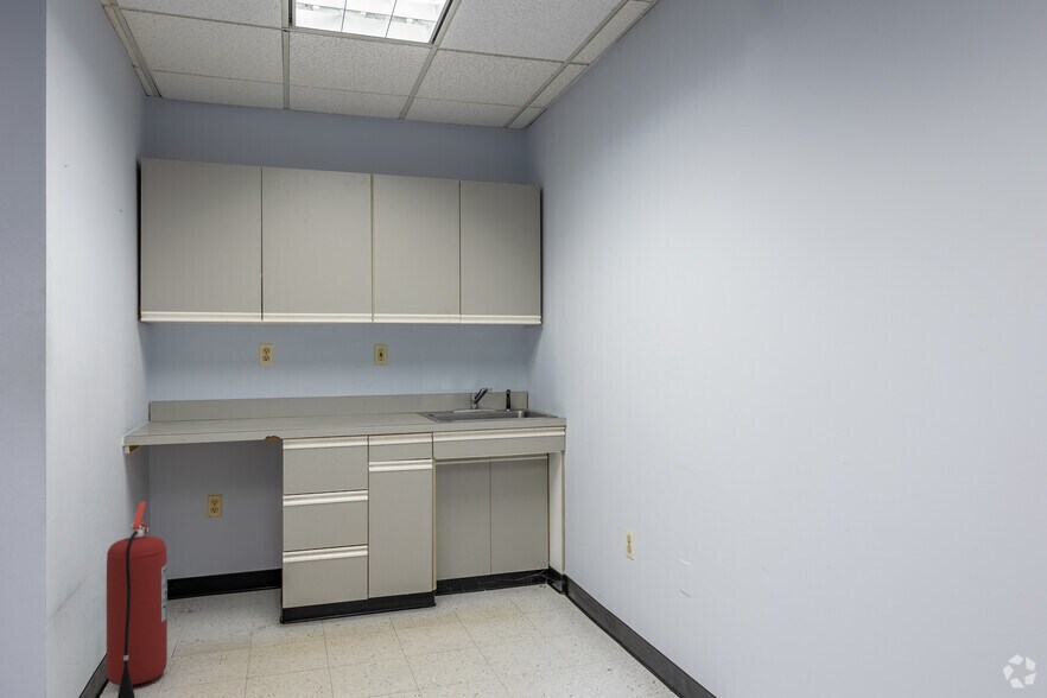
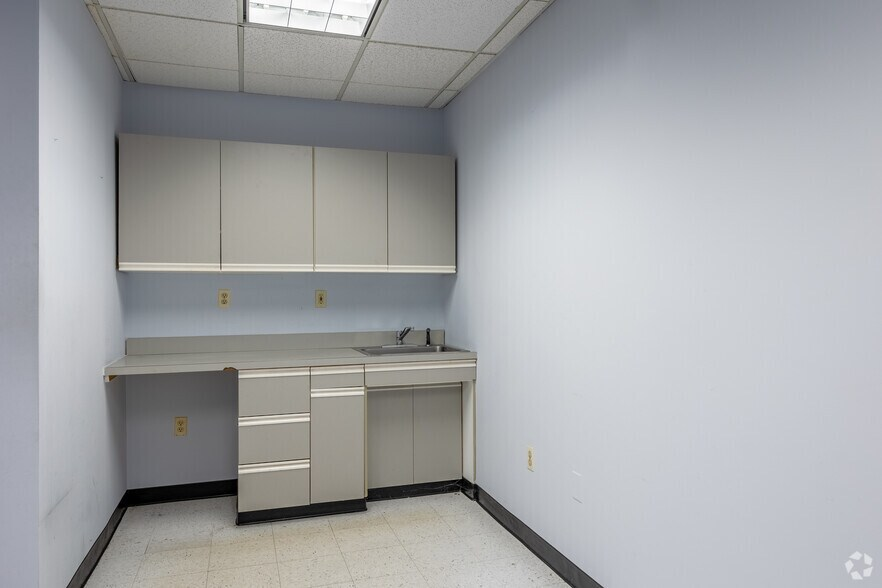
- fire extinguisher [106,501,169,698]
